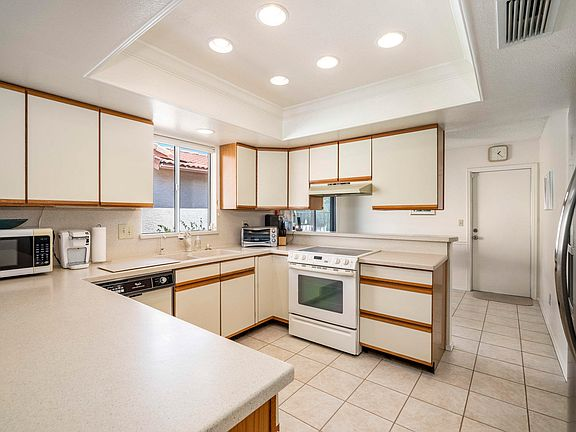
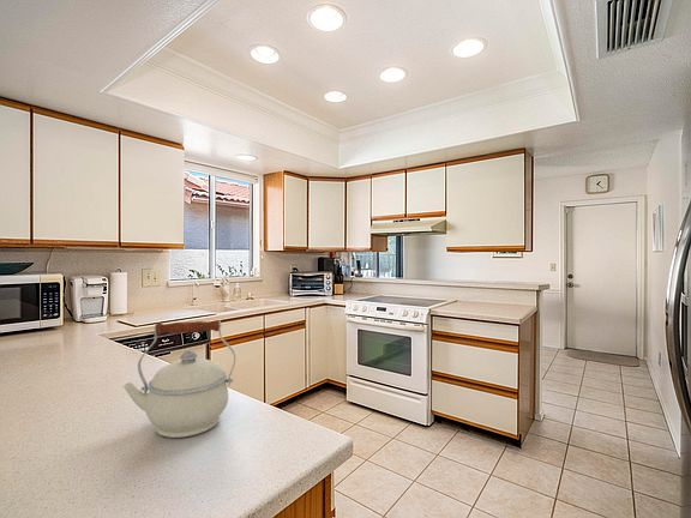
+ kettle [122,319,236,439]
